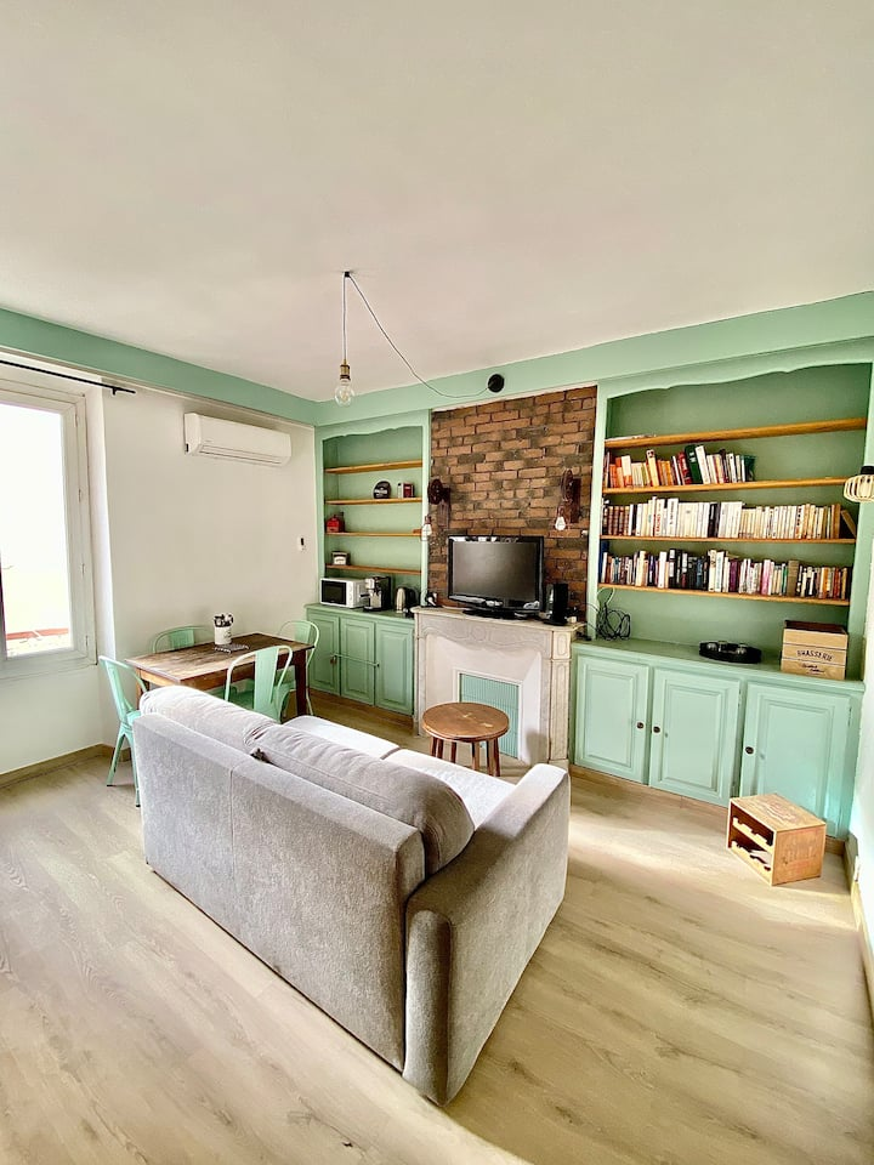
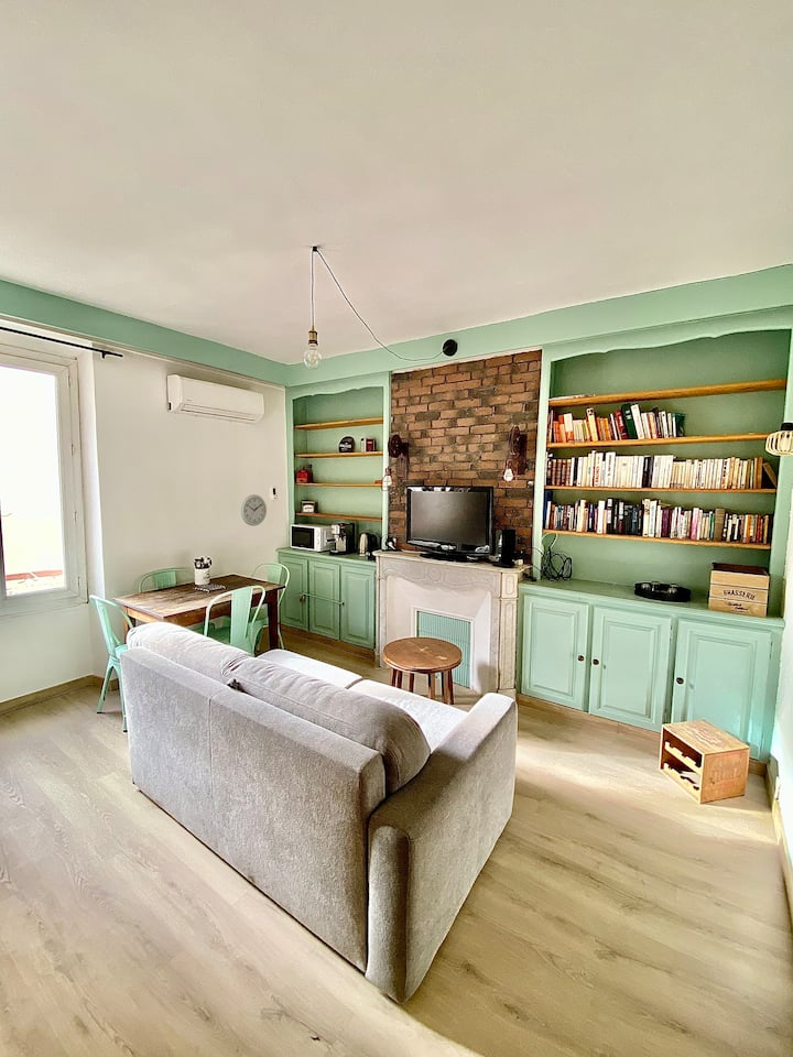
+ wall clock [239,493,268,527]
